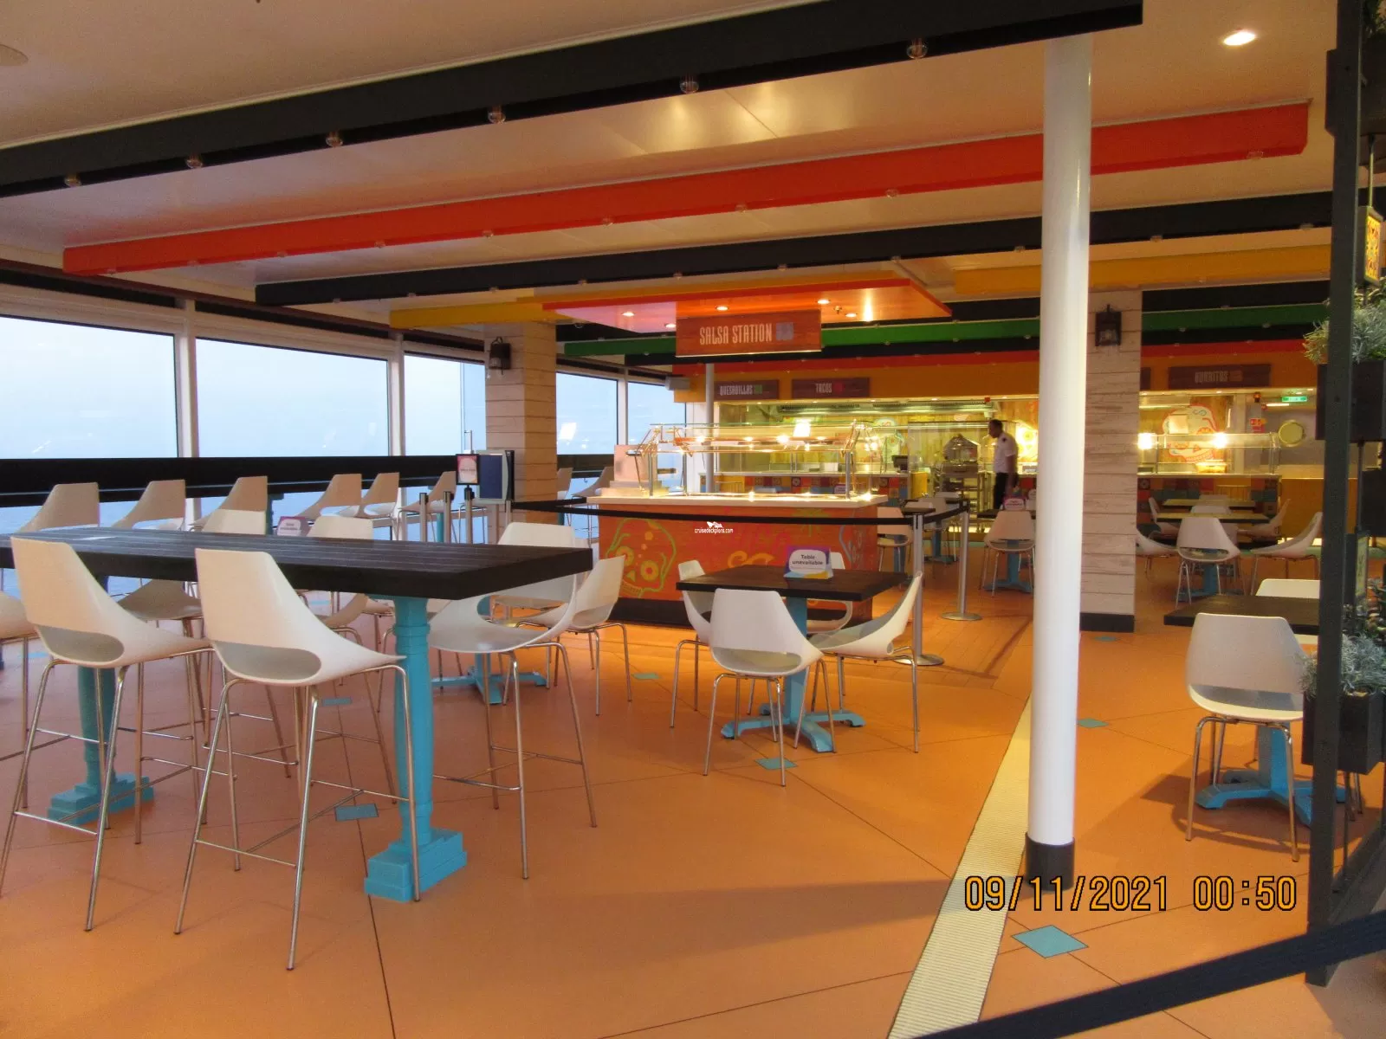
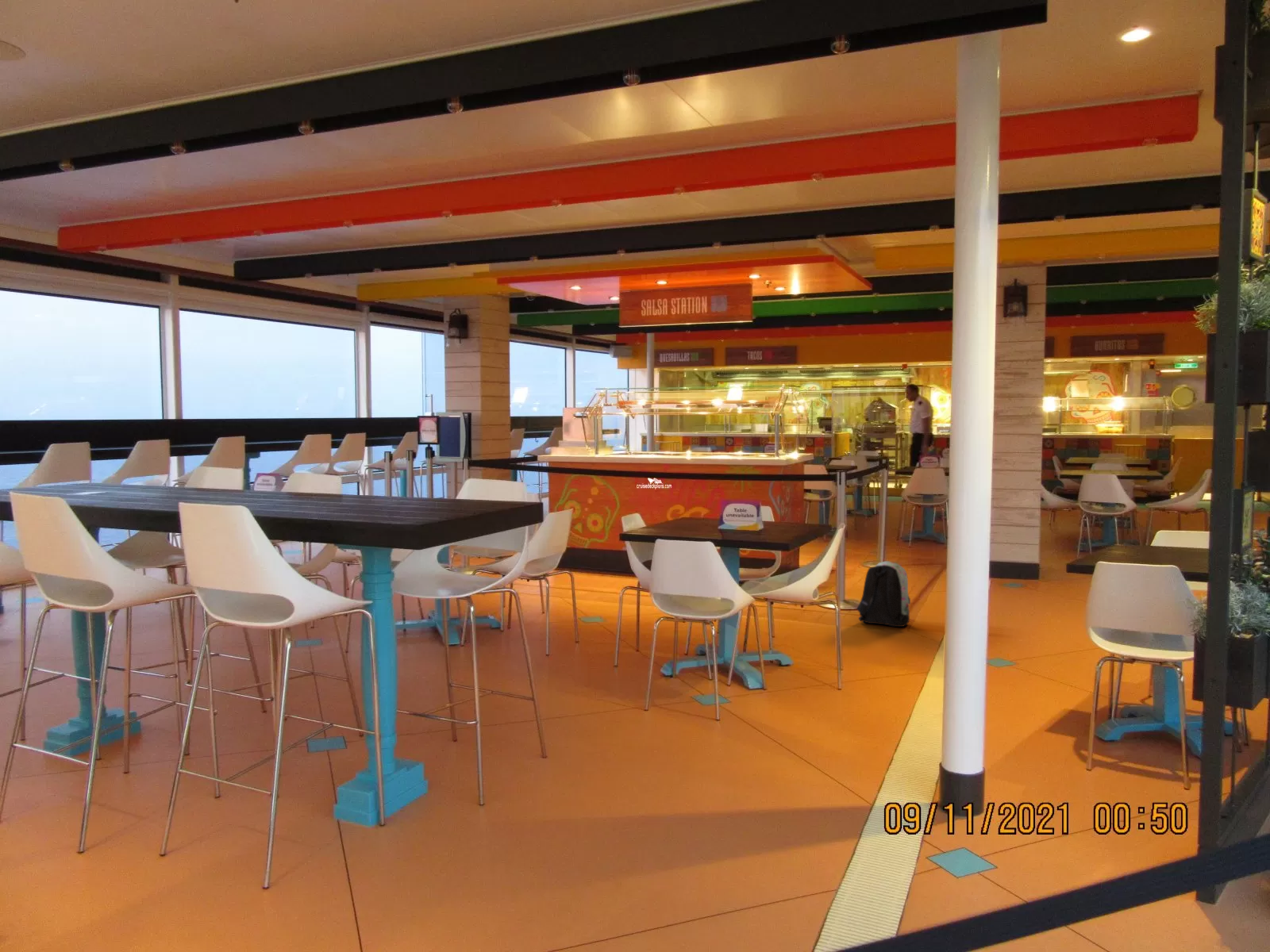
+ backpack [856,561,911,628]
